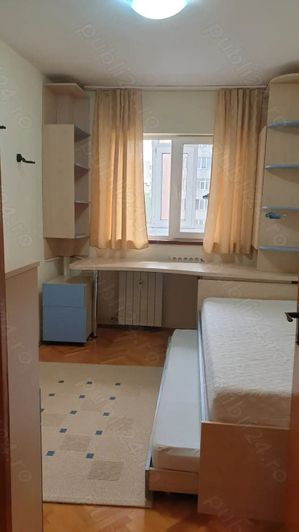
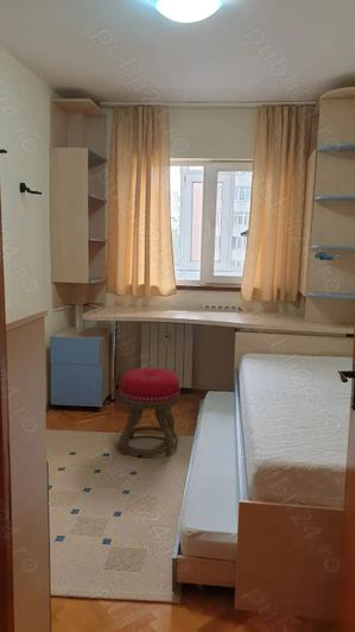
+ stool [118,367,182,457]
